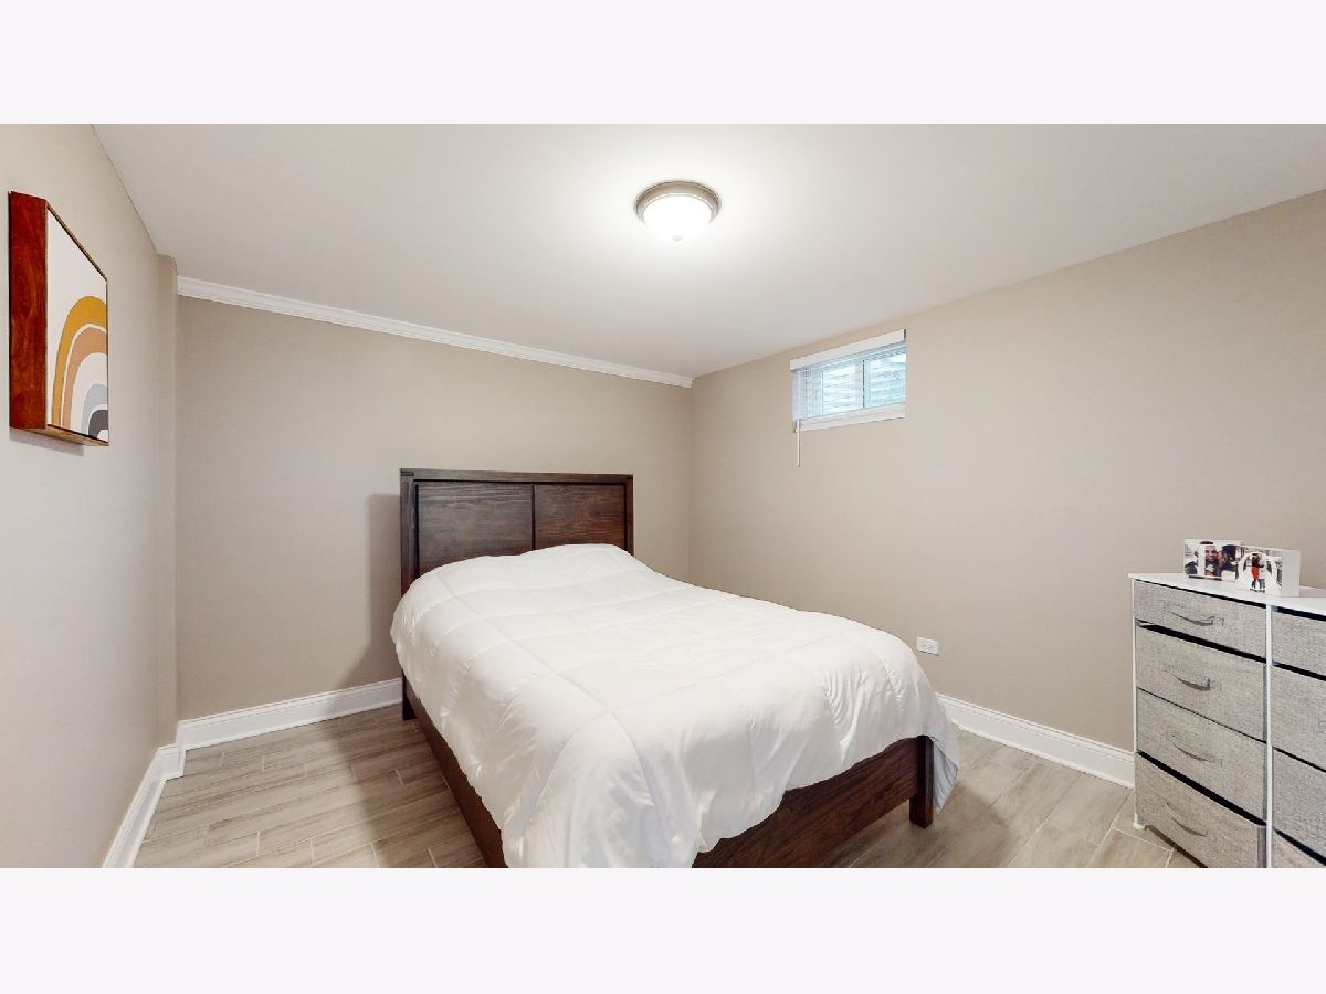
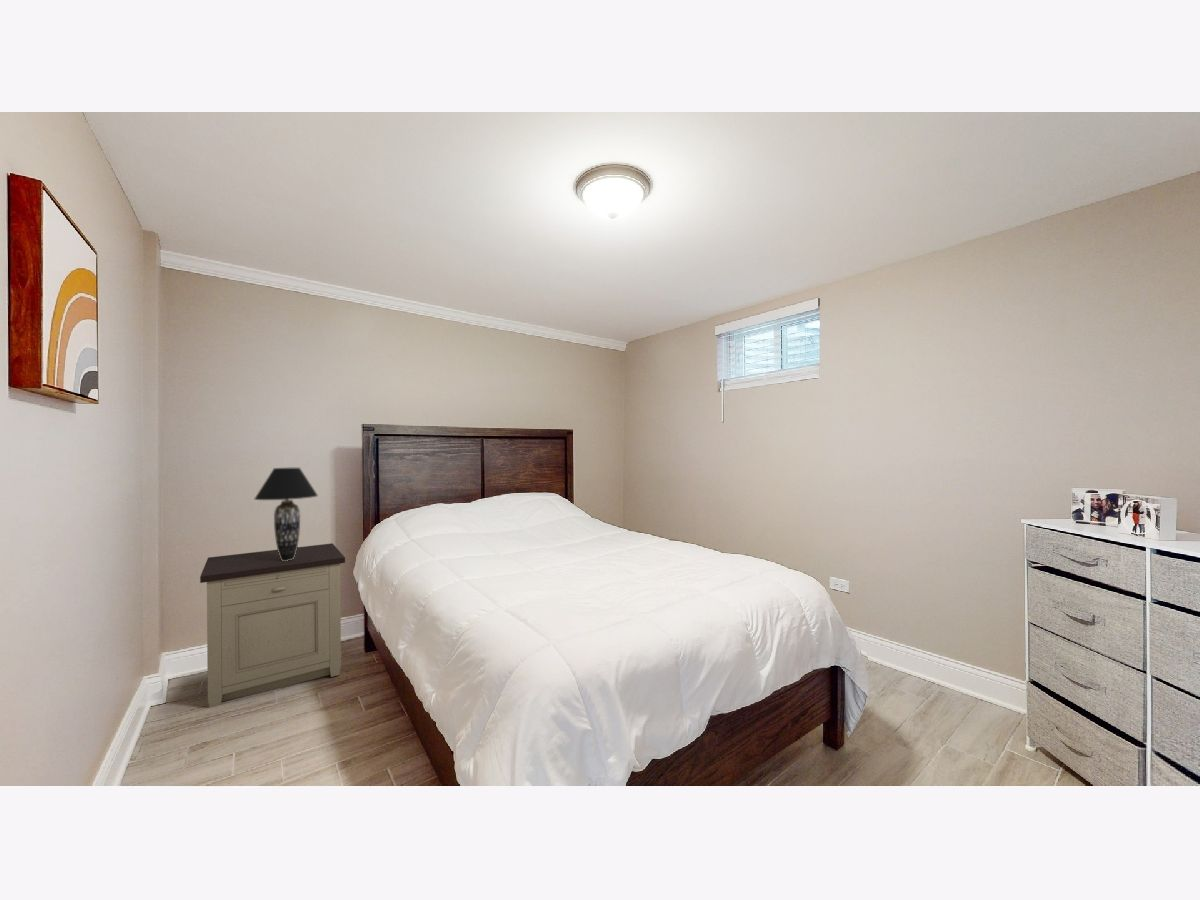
+ table lamp [253,467,319,561]
+ nightstand [199,542,346,708]
